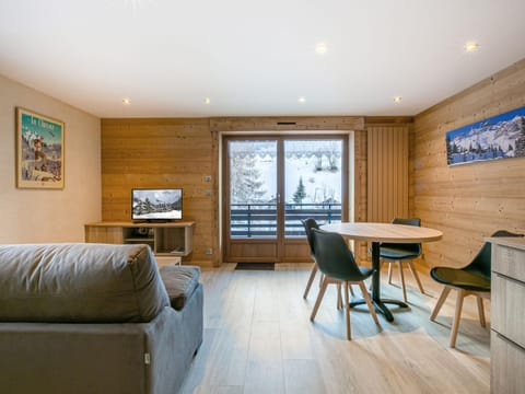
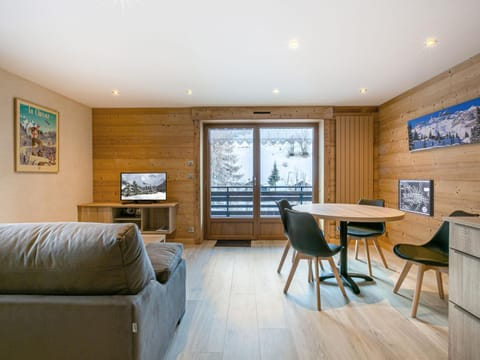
+ wall art [397,178,435,218]
